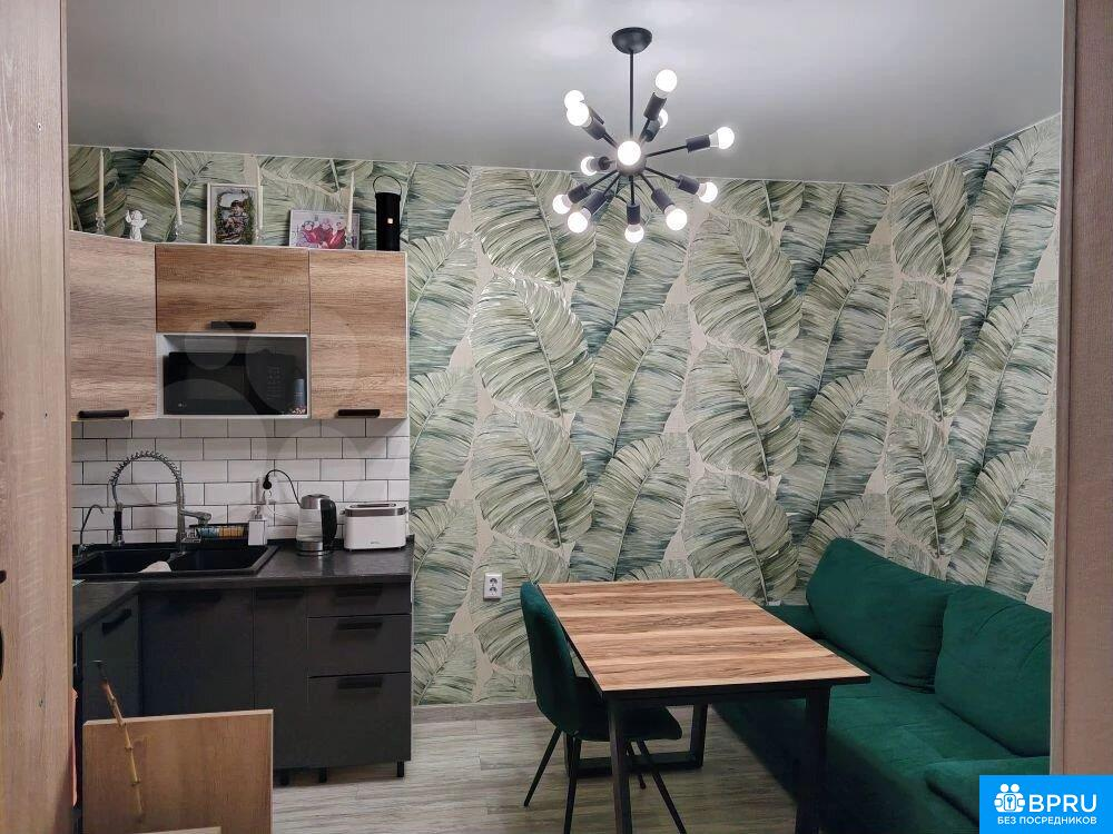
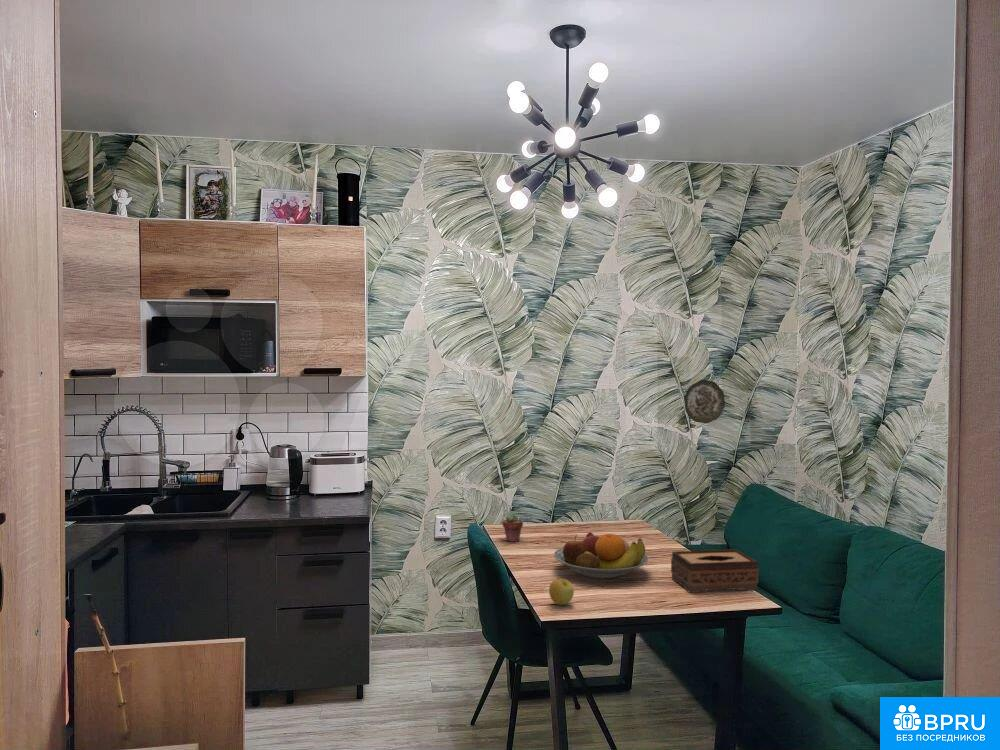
+ apple [548,578,575,606]
+ potted succulent [502,512,524,543]
+ tissue box [670,548,760,594]
+ fruit bowl [553,531,649,580]
+ decorative plate [683,379,726,424]
